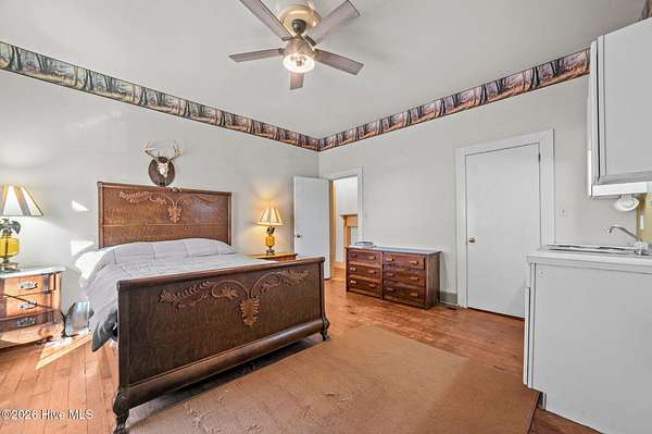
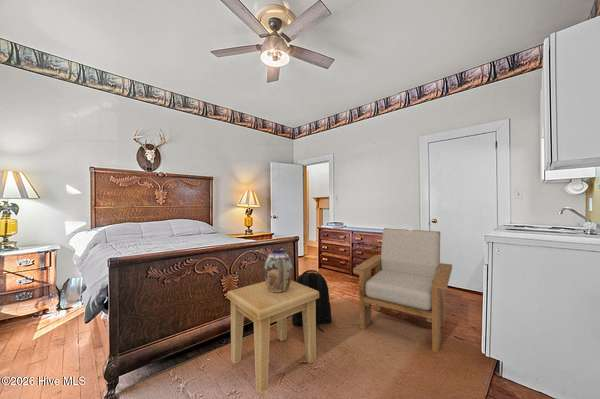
+ armchair [352,227,453,353]
+ side table [226,280,319,394]
+ backpack [291,269,333,333]
+ vase [263,249,293,293]
